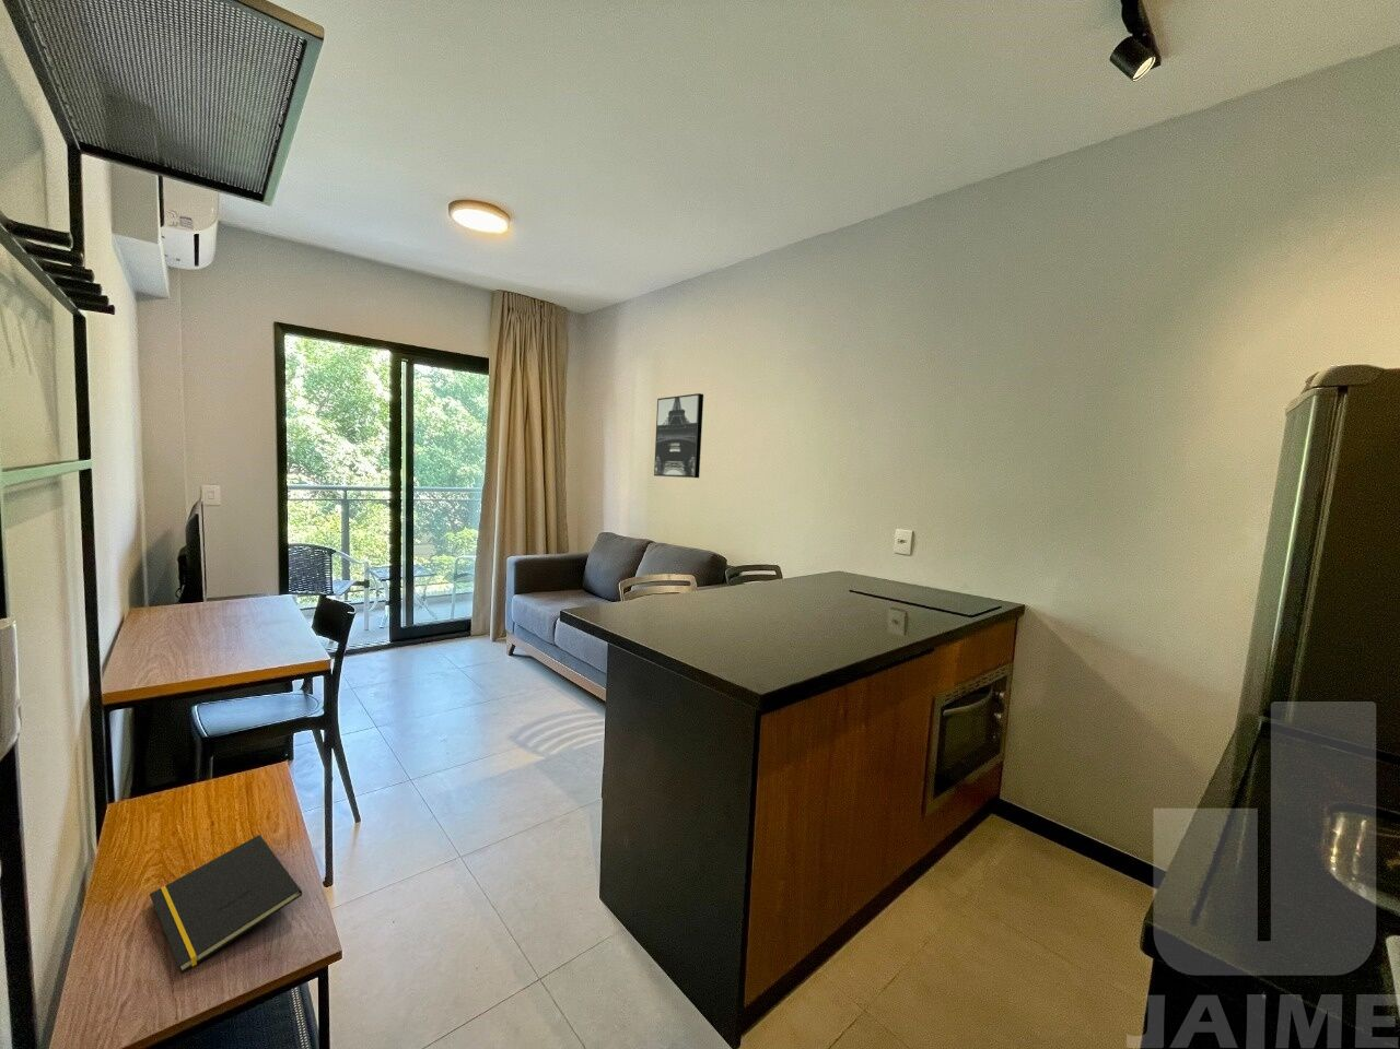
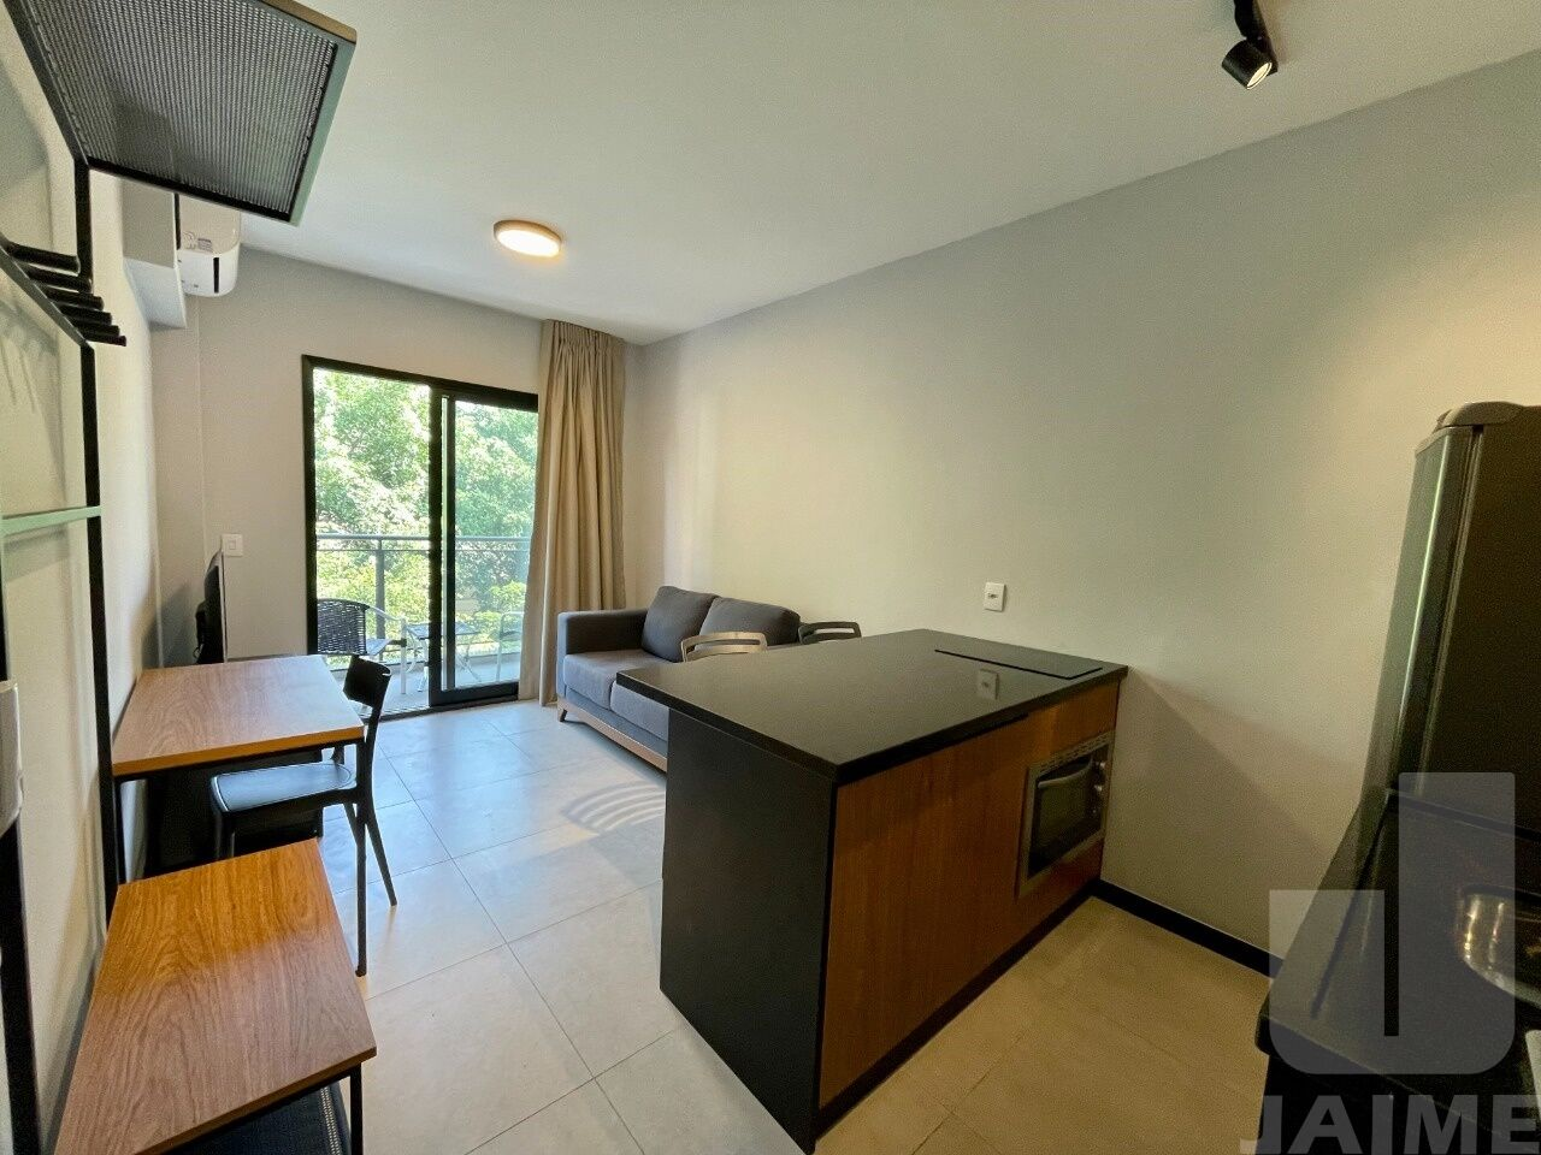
- wall art [653,392,704,478]
- notepad [149,834,303,974]
